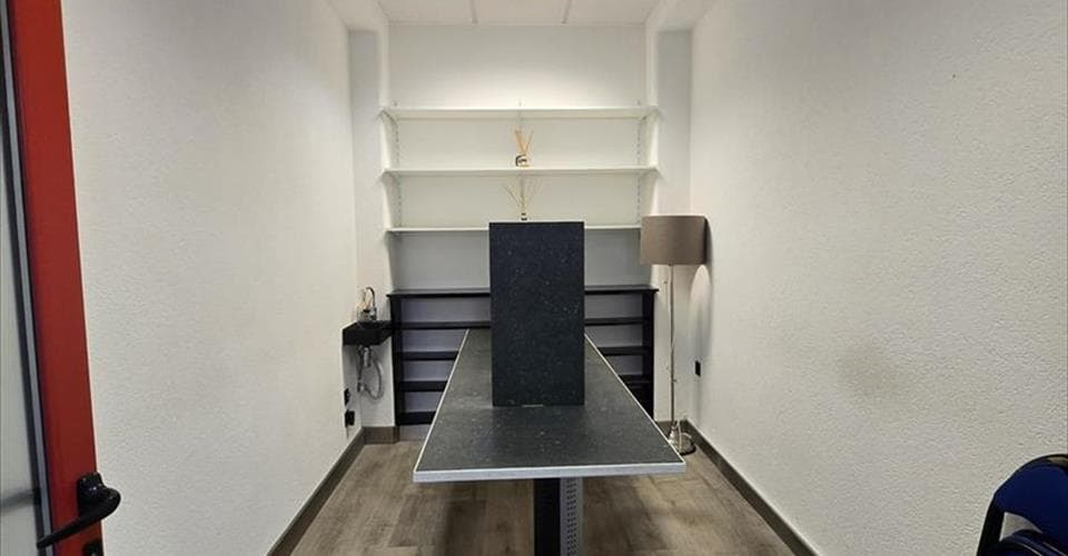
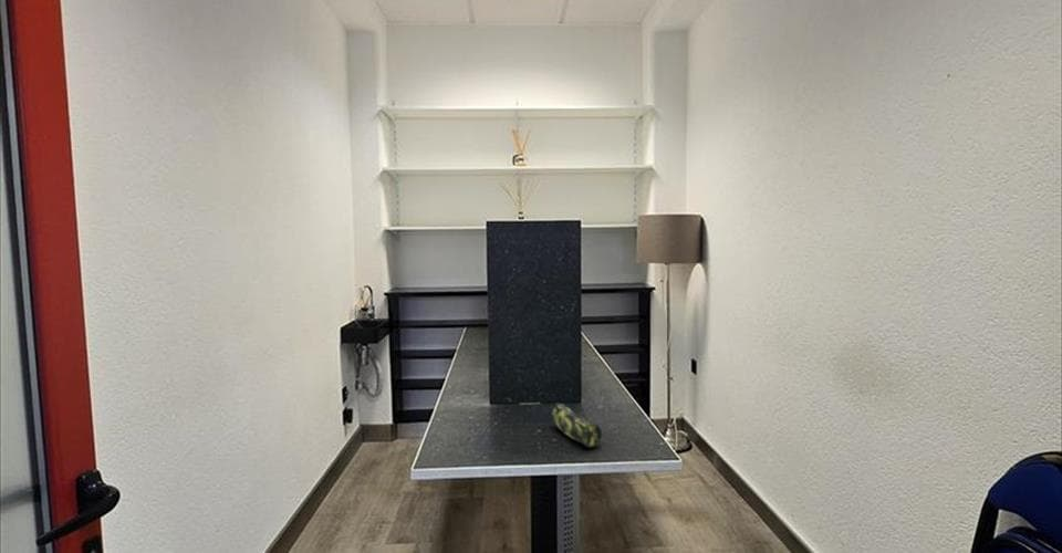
+ pencil case [550,403,603,448]
